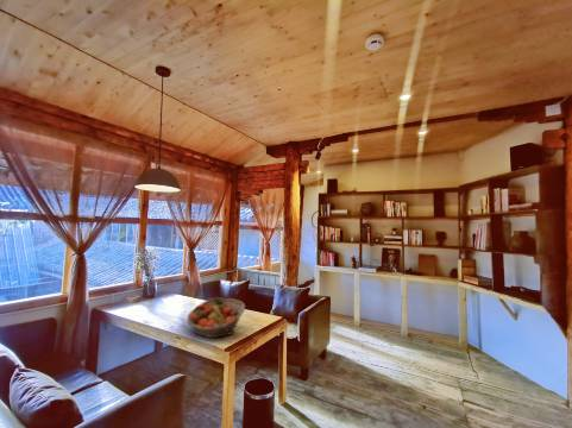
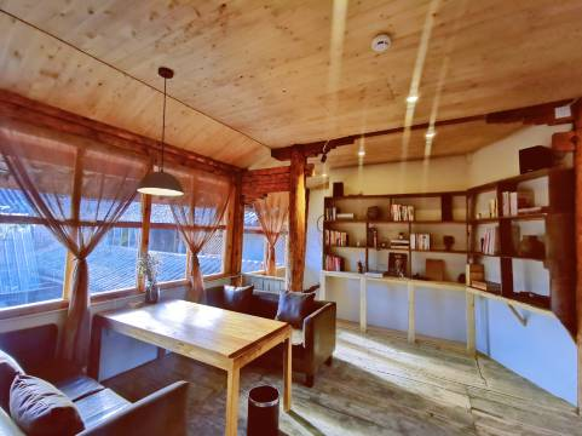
- fruit basket [186,297,246,339]
